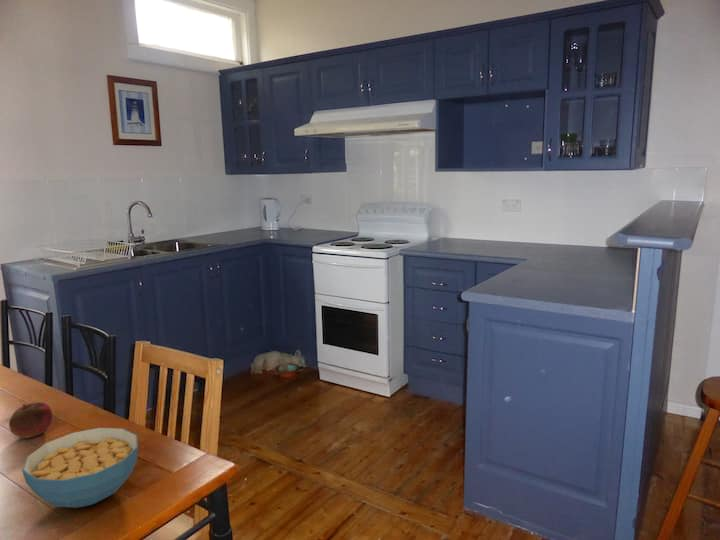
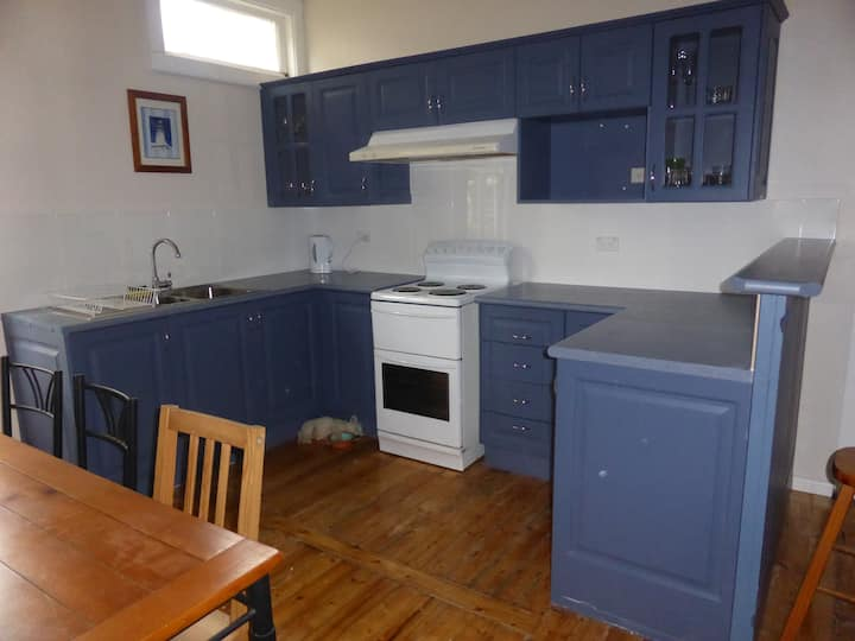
- fruit [8,401,54,439]
- cereal bowl [21,427,139,509]
